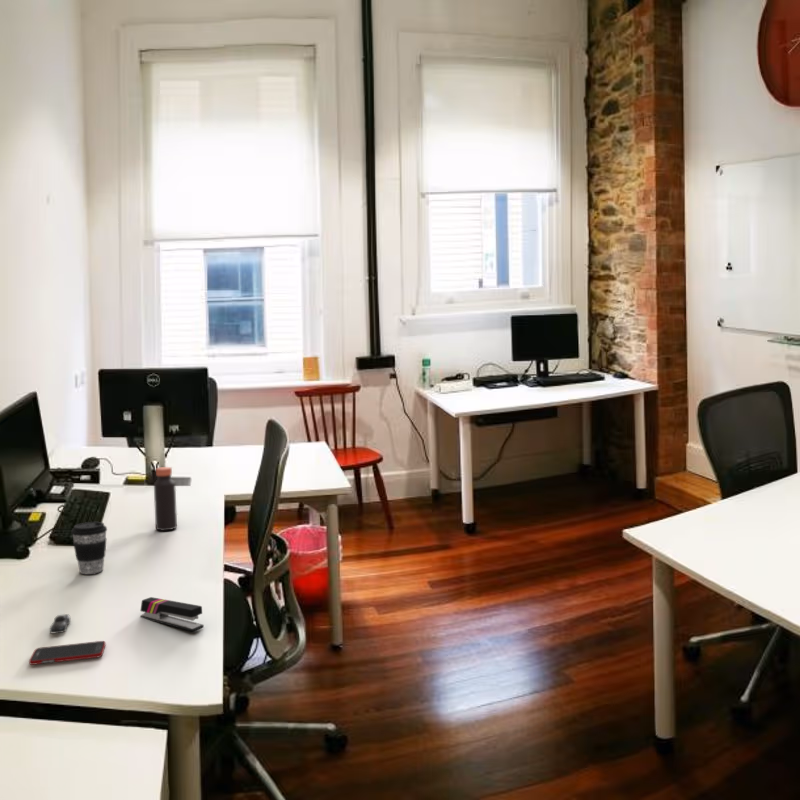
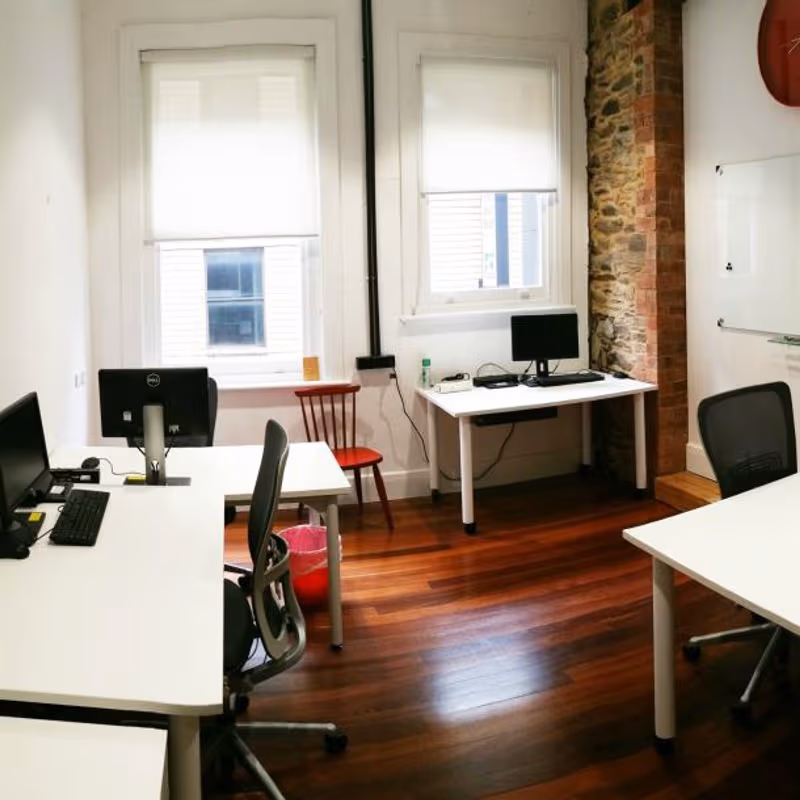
- stapler [139,596,205,633]
- coffee cup [70,521,108,575]
- bottle [153,466,178,532]
- computer mouse [49,613,71,634]
- cell phone [28,640,107,666]
